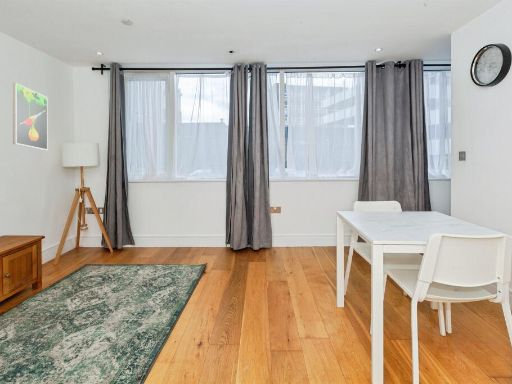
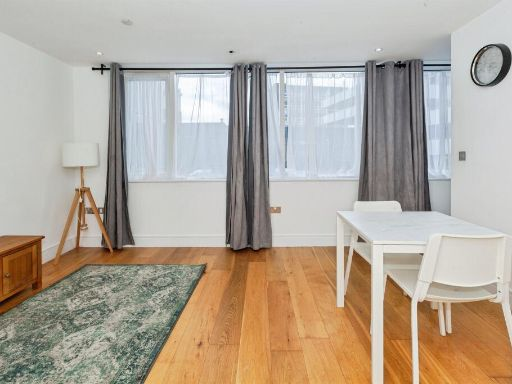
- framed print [12,82,49,151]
